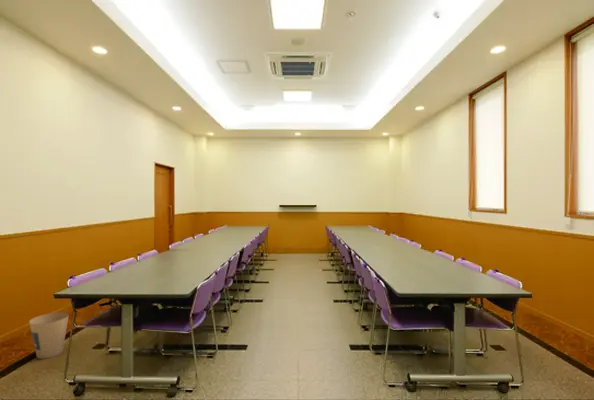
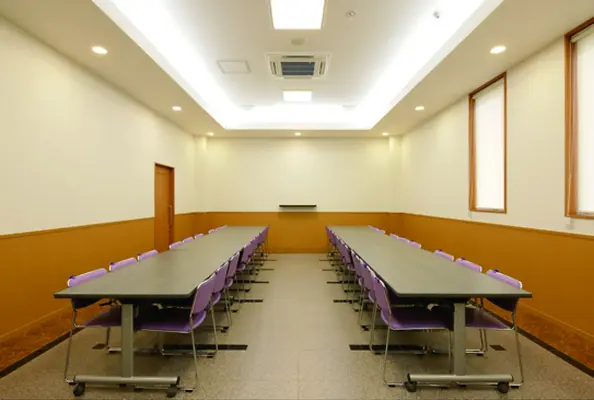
- trash can [28,311,70,360]
